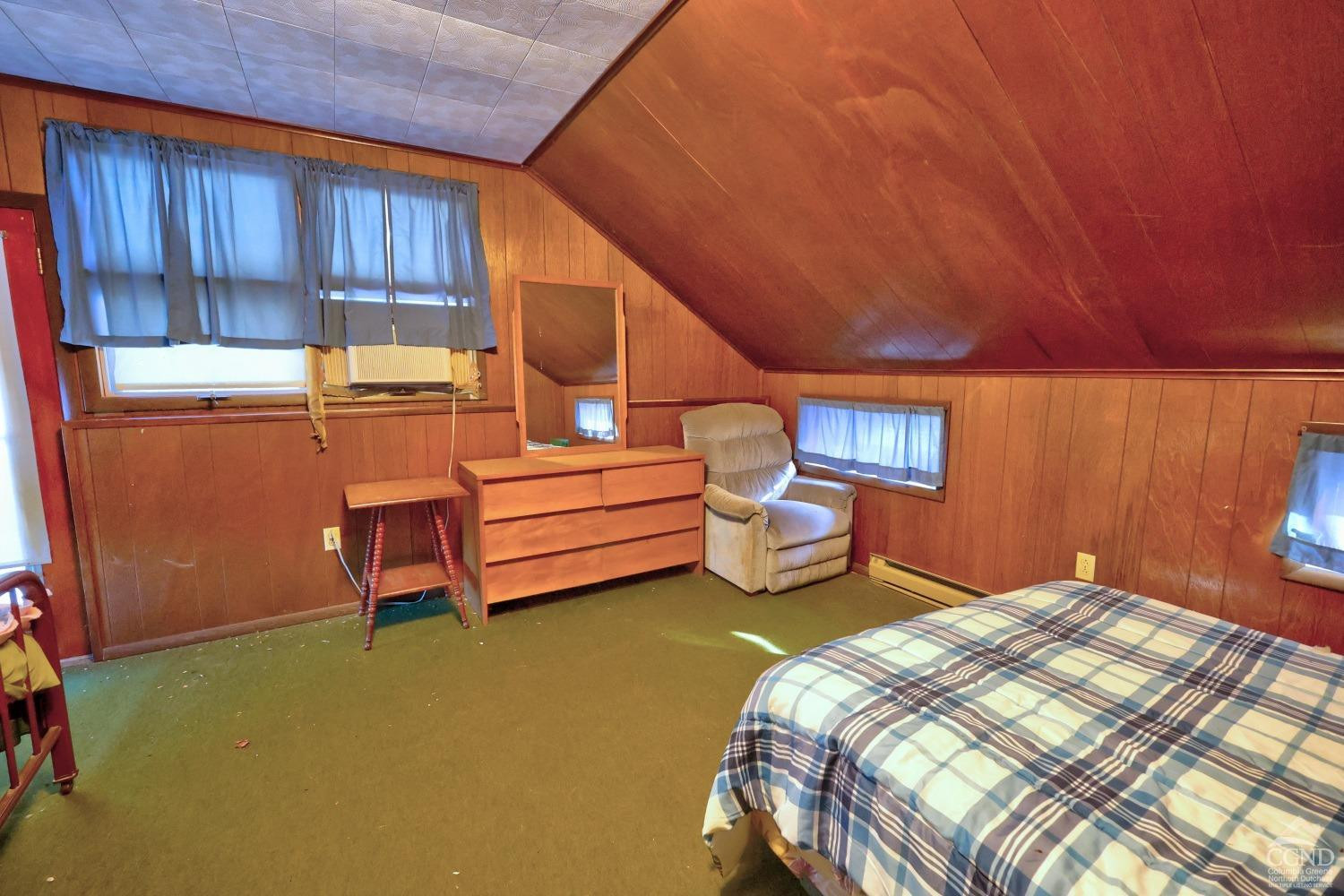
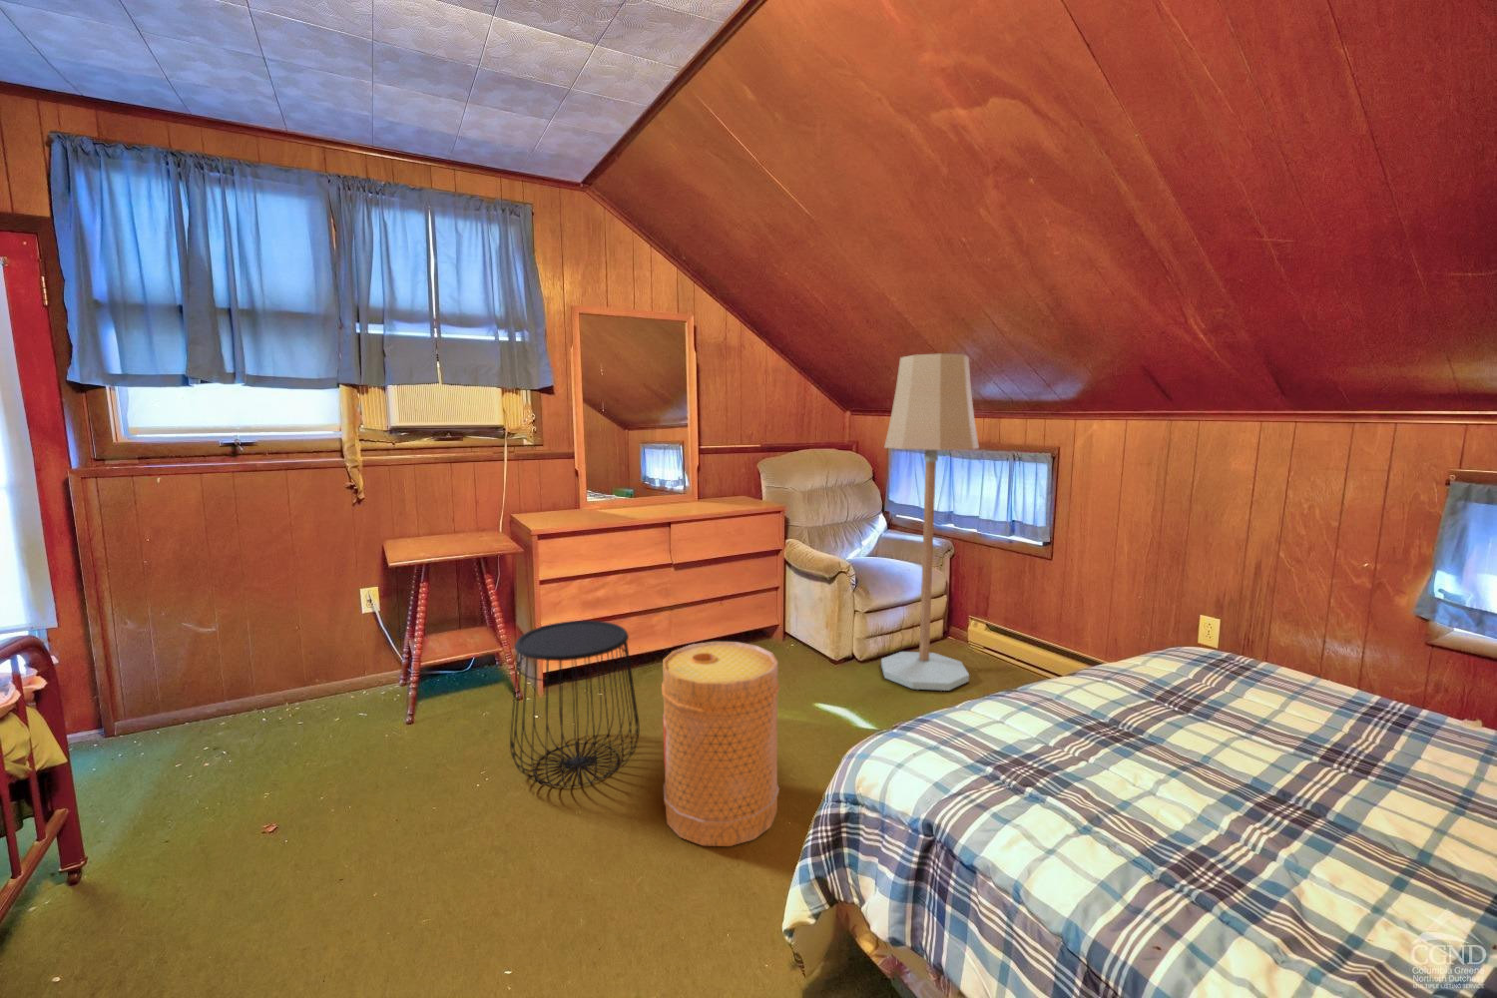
+ side table [509,619,640,789]
+ basket [661,640,781,848]
+ floor lamp [880,352,980,692]
